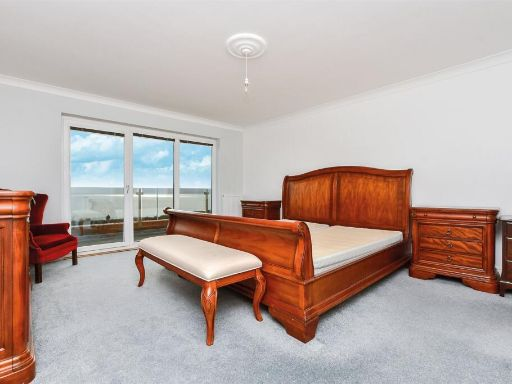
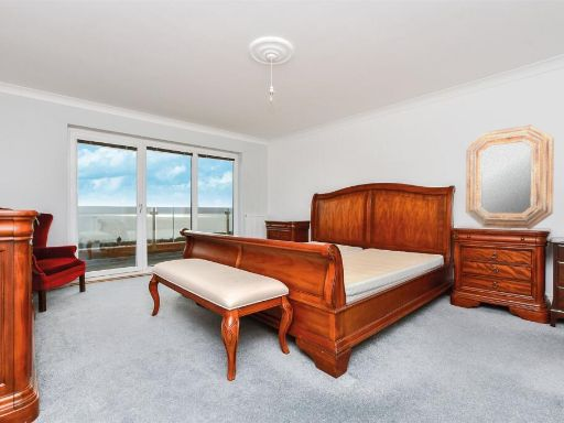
+ home mirror [465,124,555,230]
